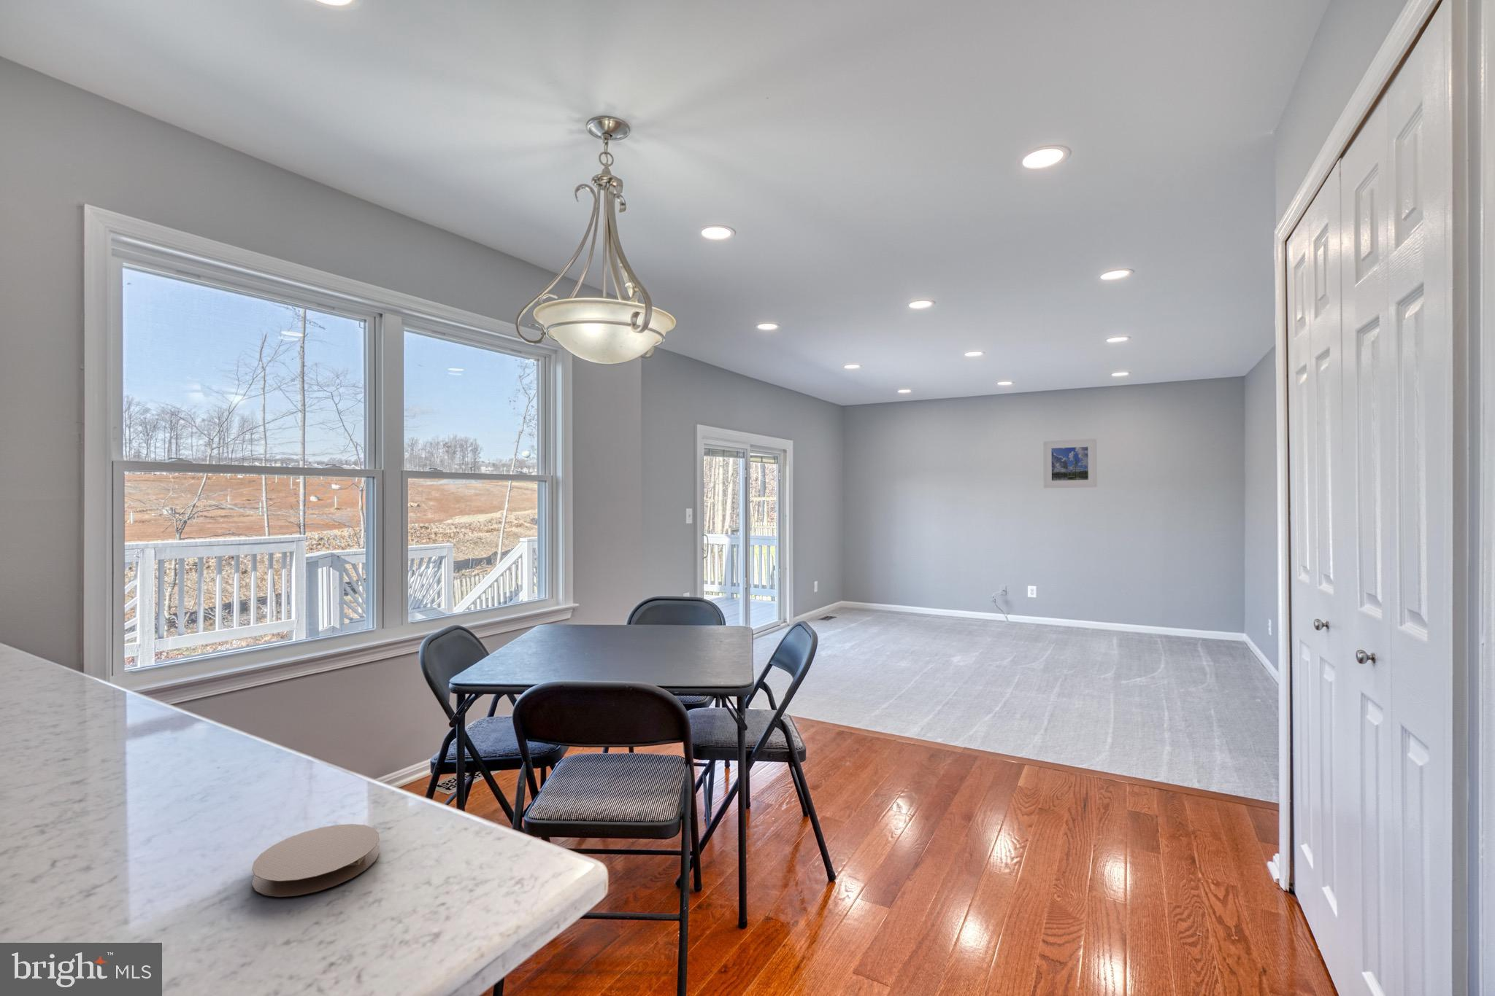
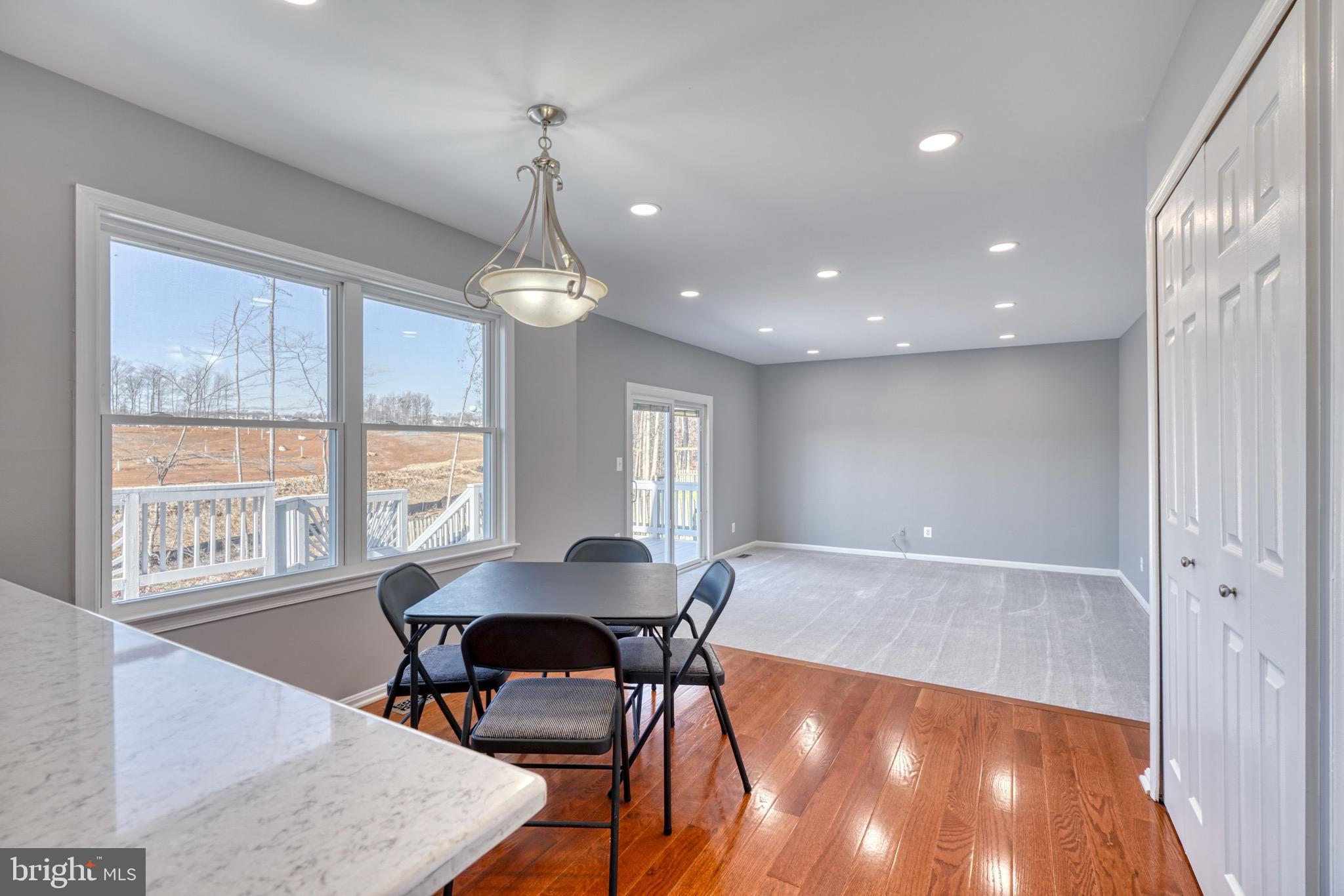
- coaster [251,824,380,897]
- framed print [1042,438,1098,488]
